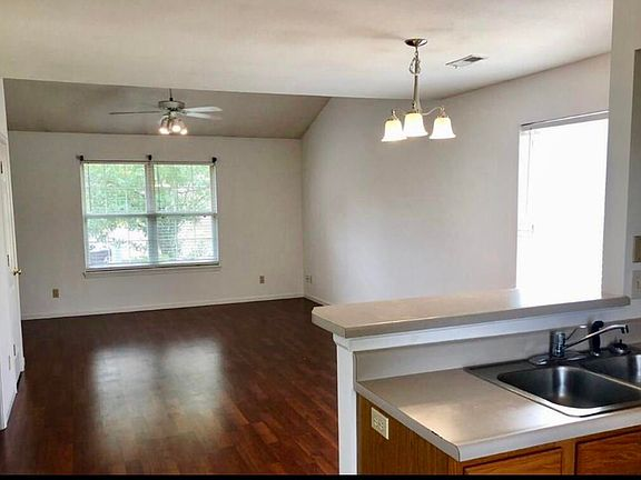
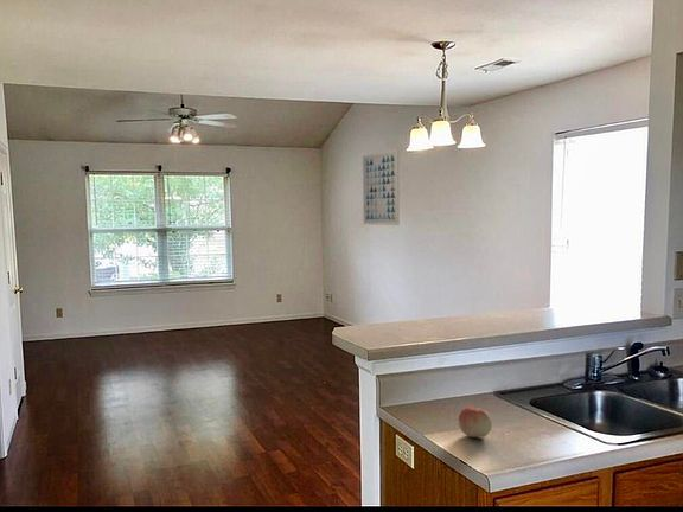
+ wall art [362,147,401,226]
+ fruit [458,404,493,439]
